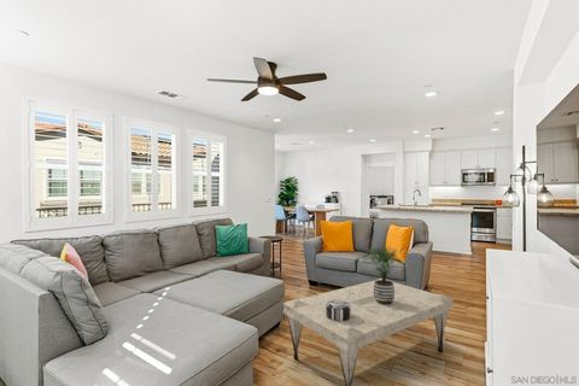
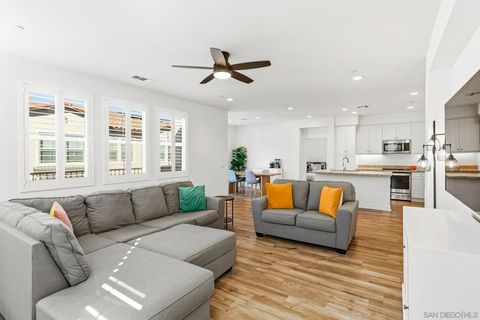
- coffee table [282,277,455,386]
- potted plant [362,245,399,305]
- decorative box [326,300,351,321]
